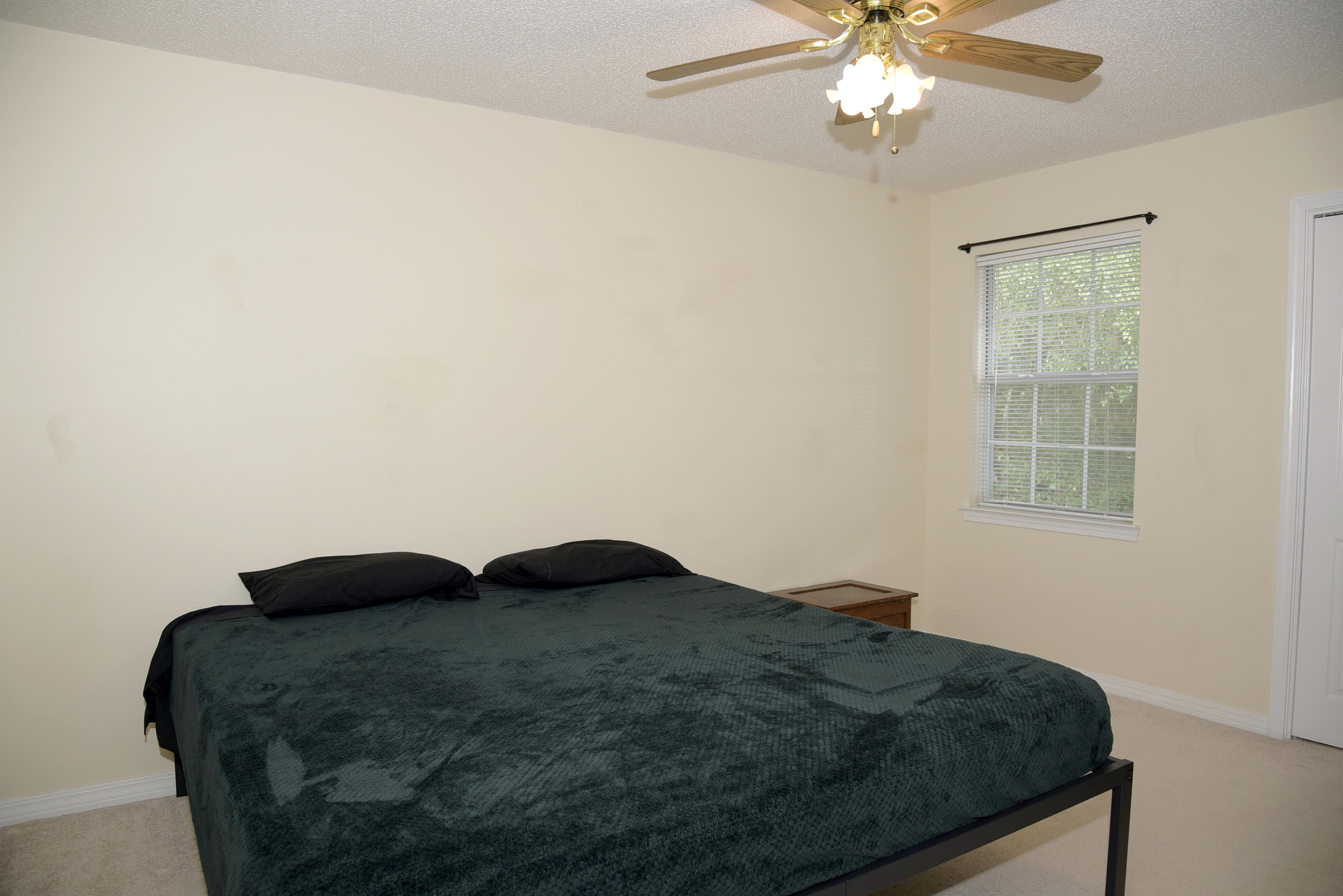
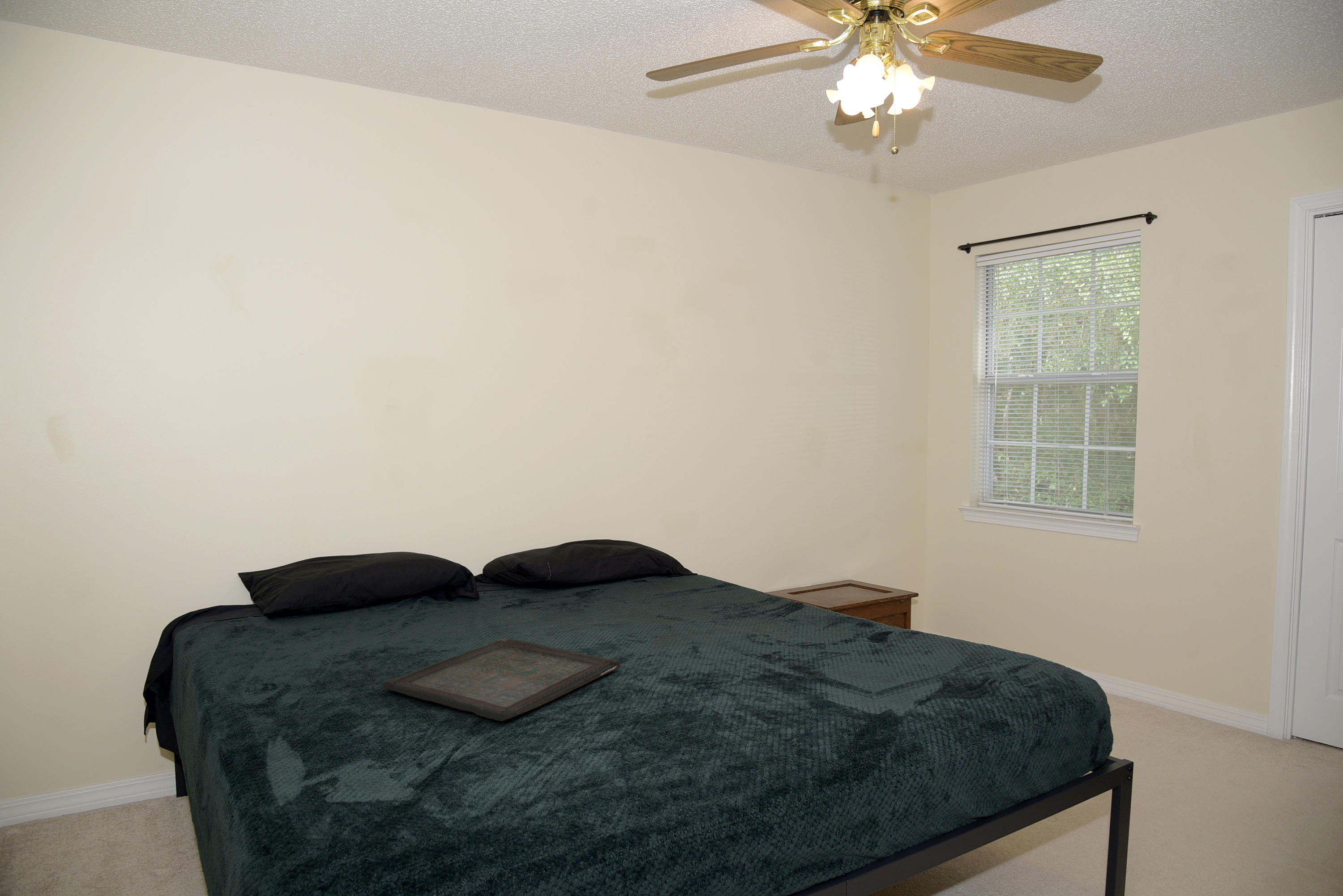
+ serving tray [382,638,621,721]
